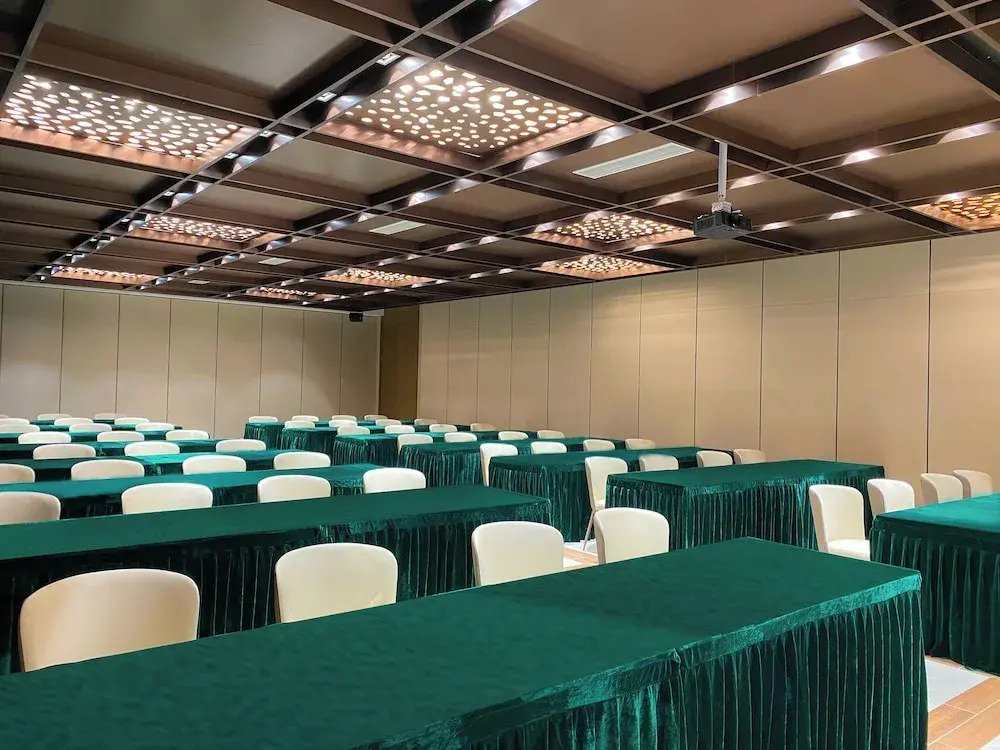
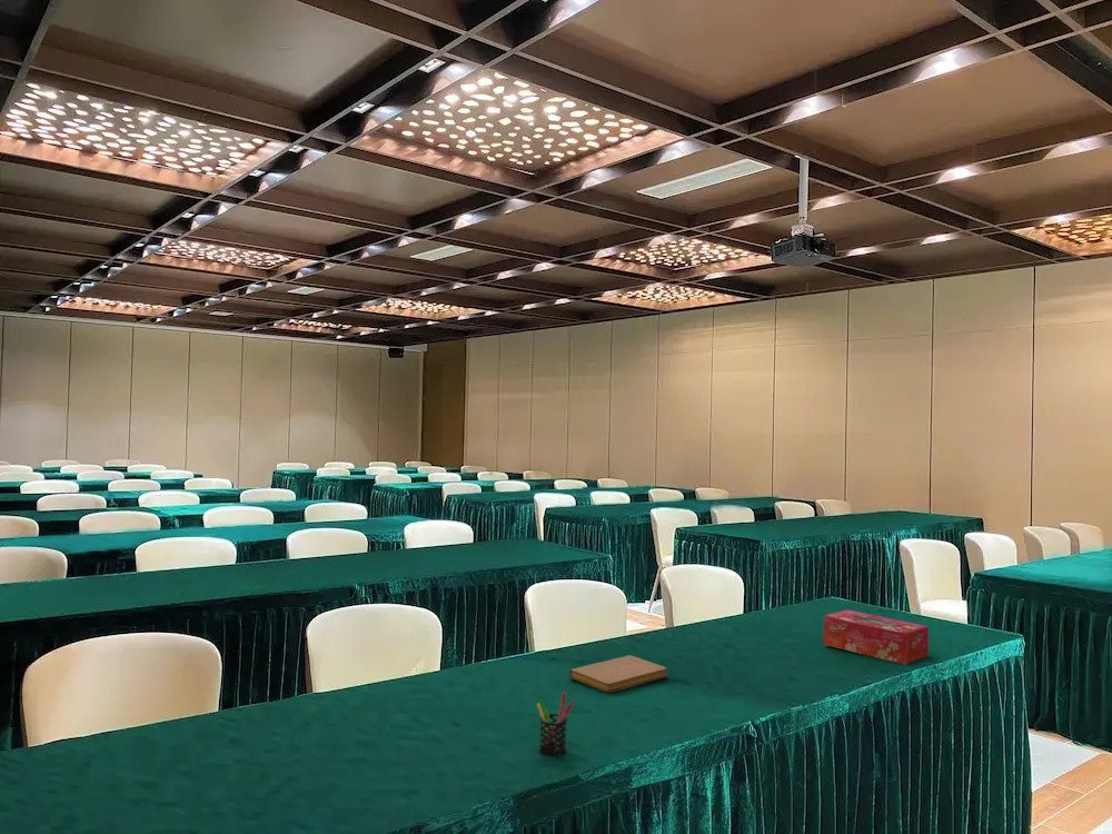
+ pen holder [536,692,576,757]
+ tissue box [823,609,930,665]
+ notebook [568,654,668,694]
